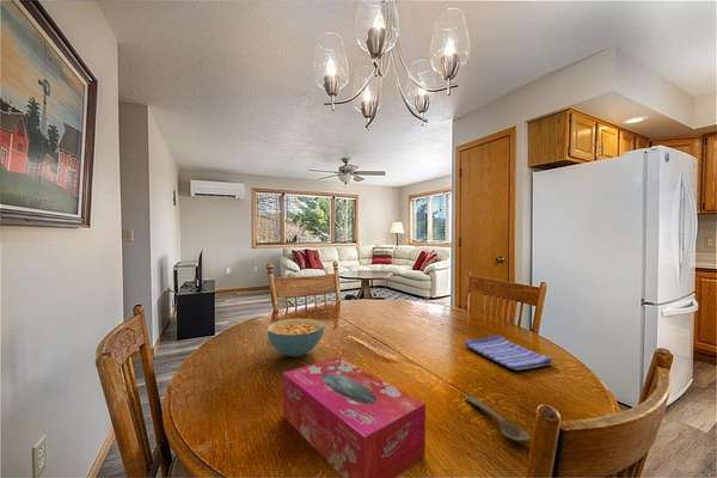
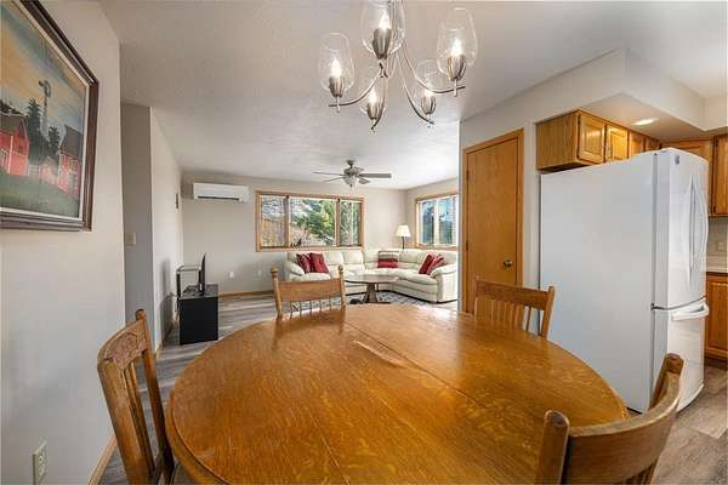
- cereal bowl [266,317,325,357]
- spoon [465,394,532,442]
- dish towel [464,335,553,372]
- tissue box [282,356,427,478]
